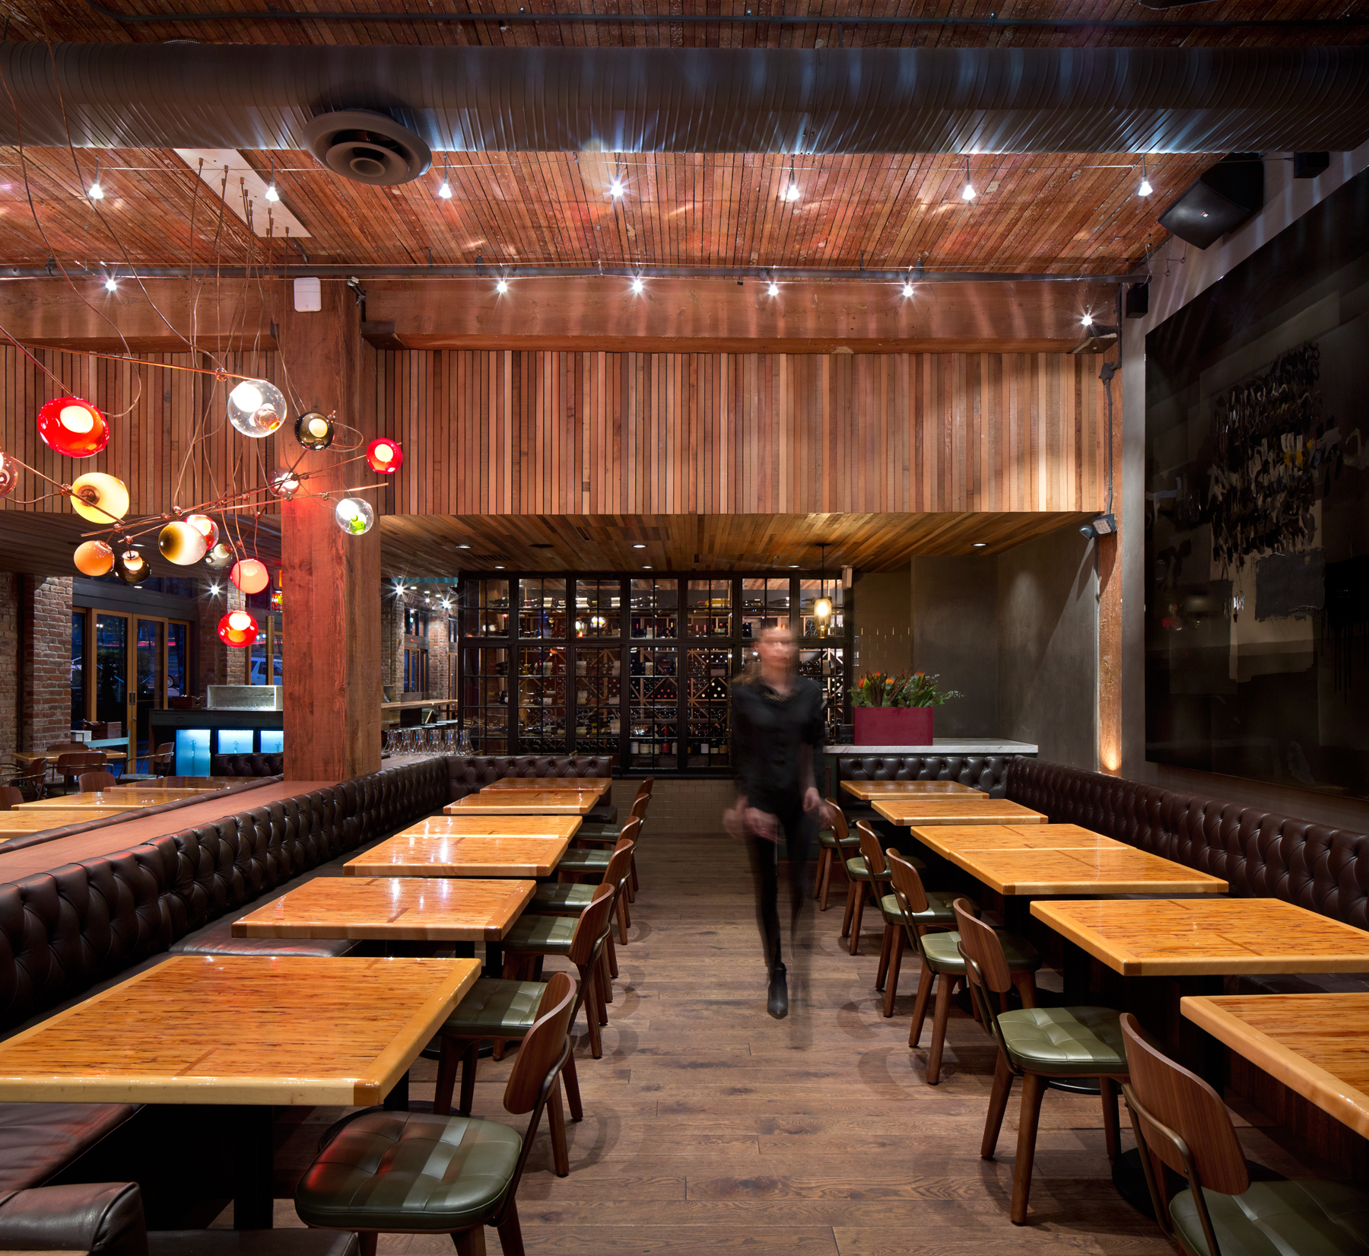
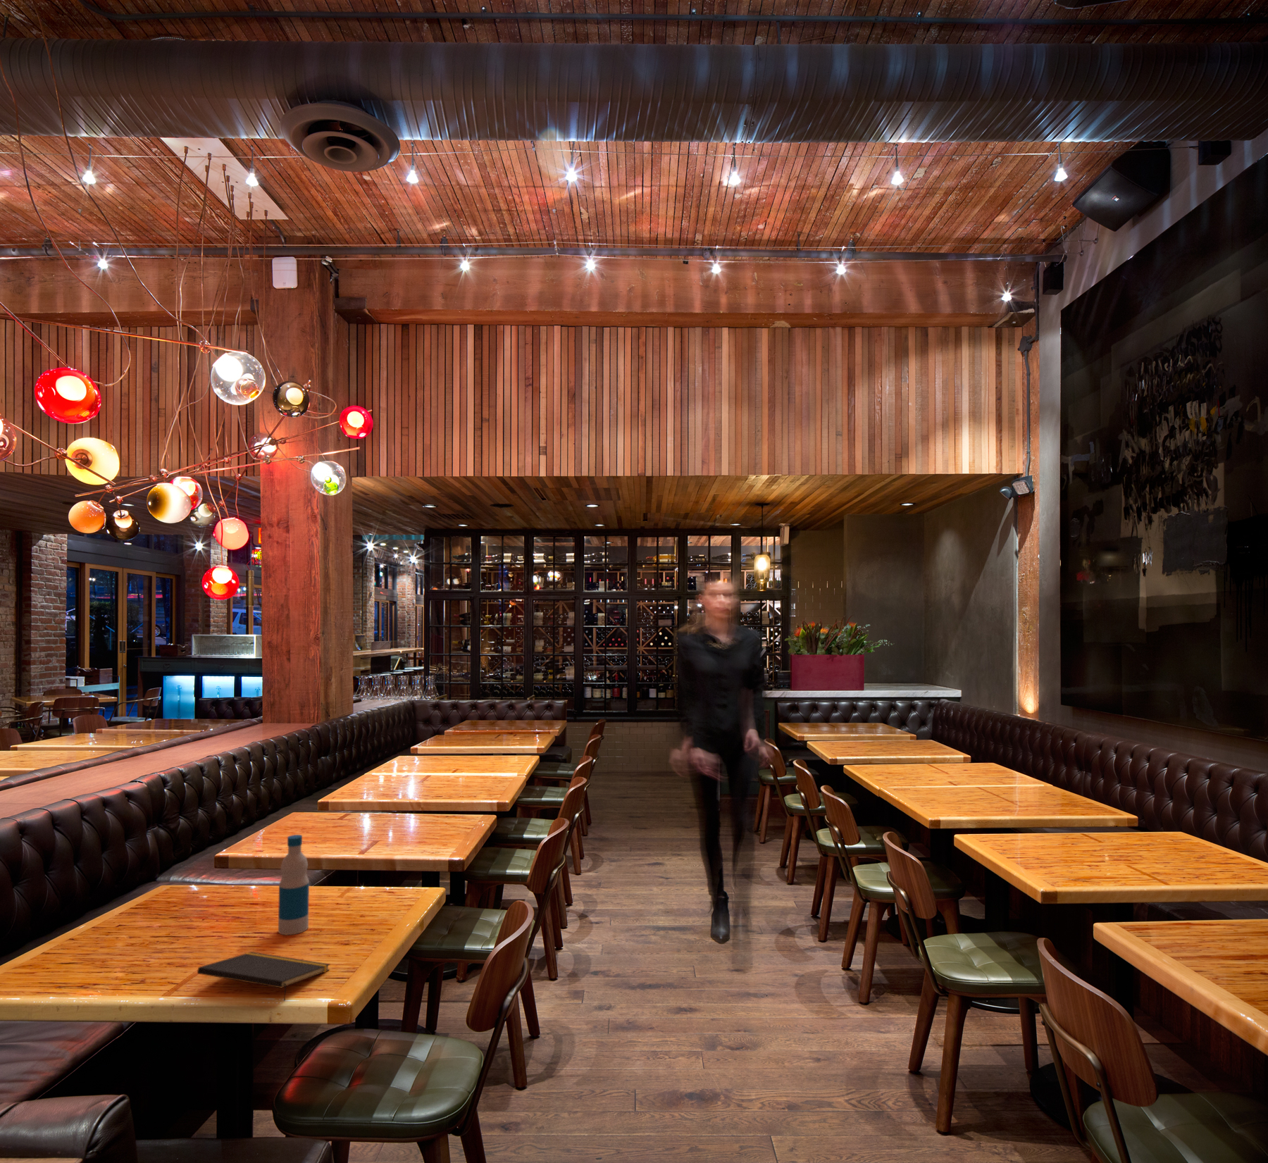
+ bottle [277,834,310,935]
+ notepad [197,951,331,1002]
